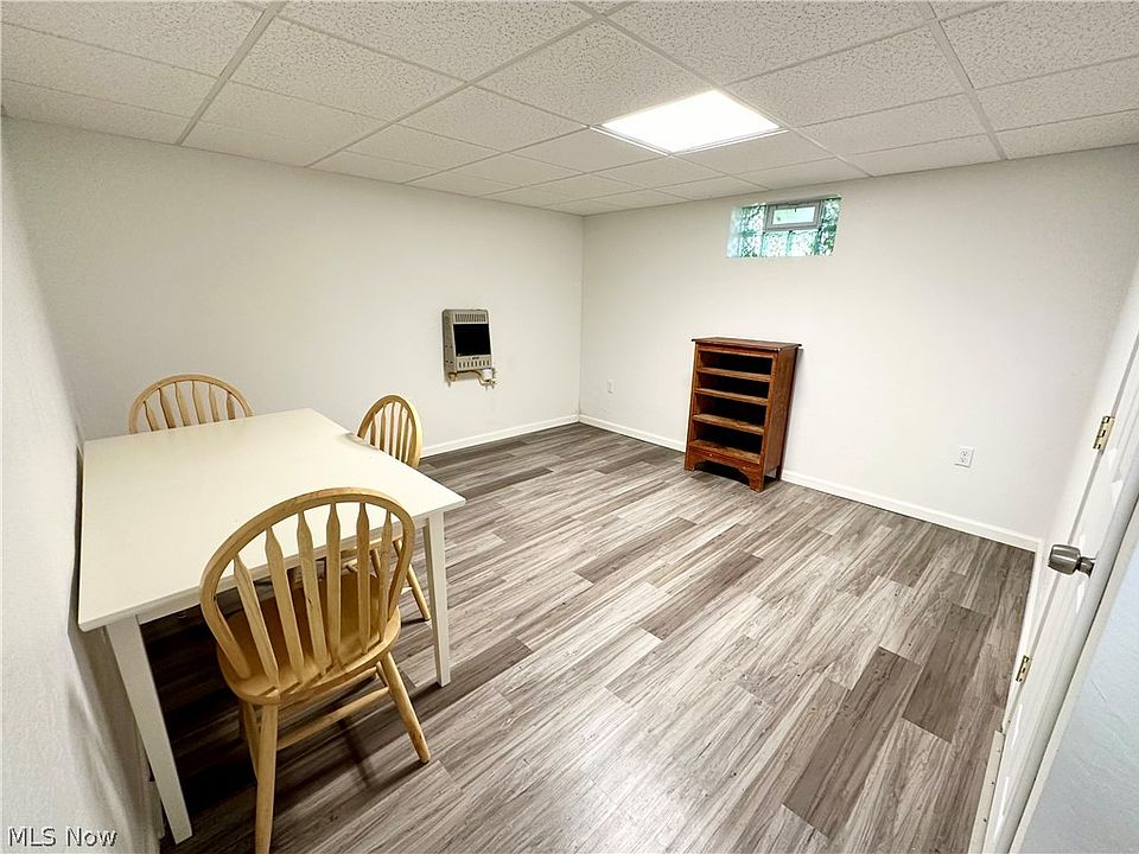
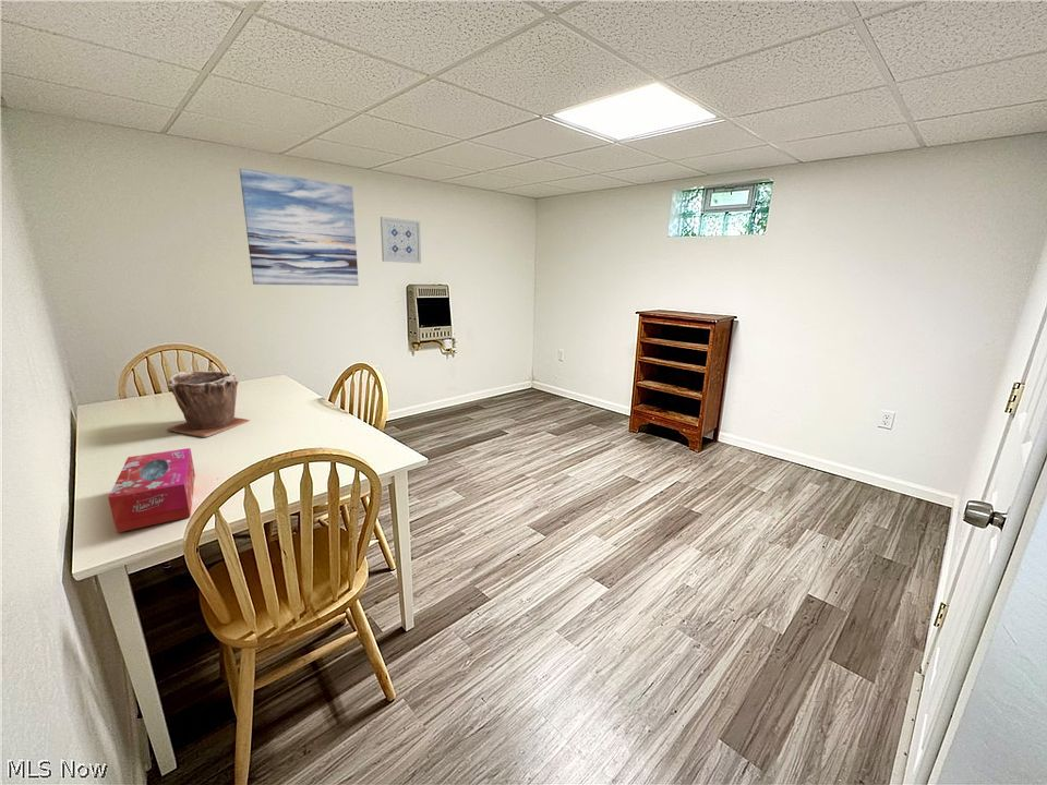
+ plant pot [166,370,251,438]
+ wall art [239,167,360,287]
+ wall art [380,216,422,264]
+ tissue box [107,447,196,534]
